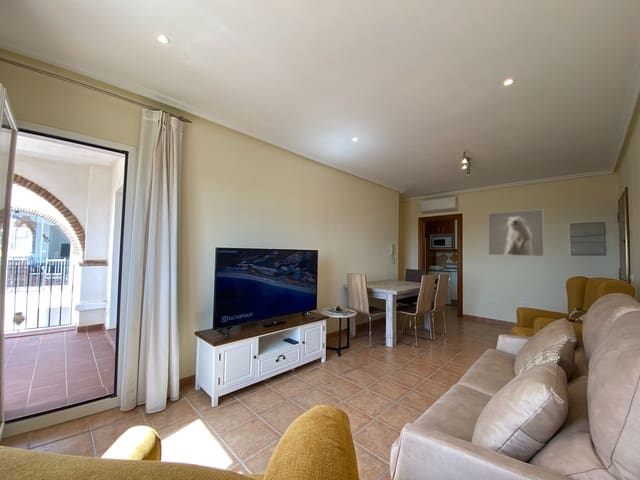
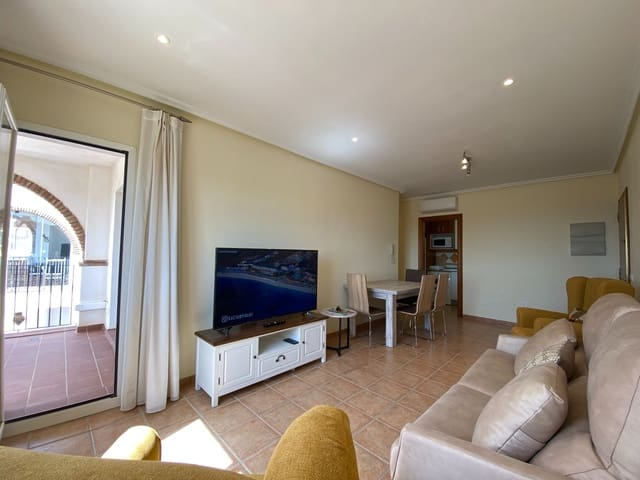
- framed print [487,208,545,257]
